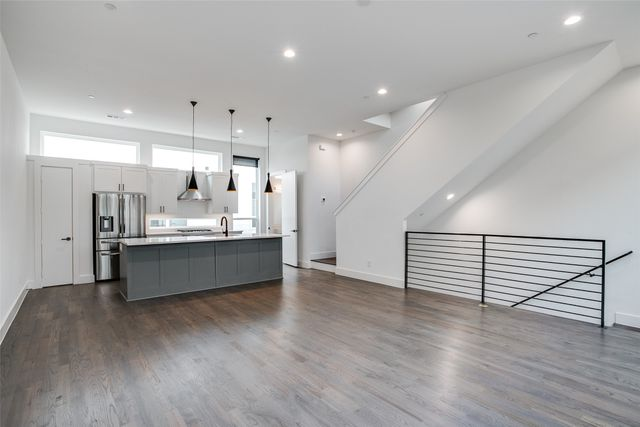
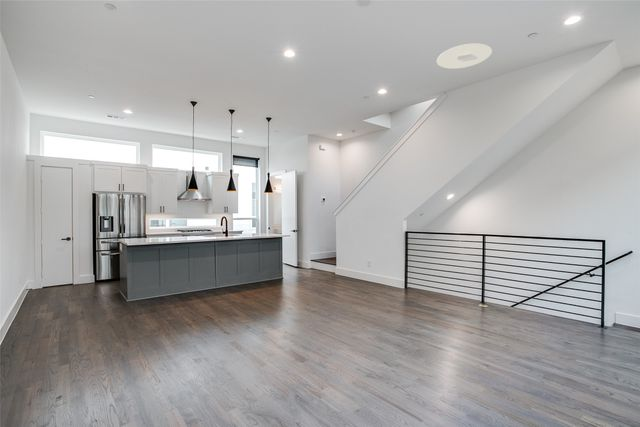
+ ceiling light [436,42,493,70]
